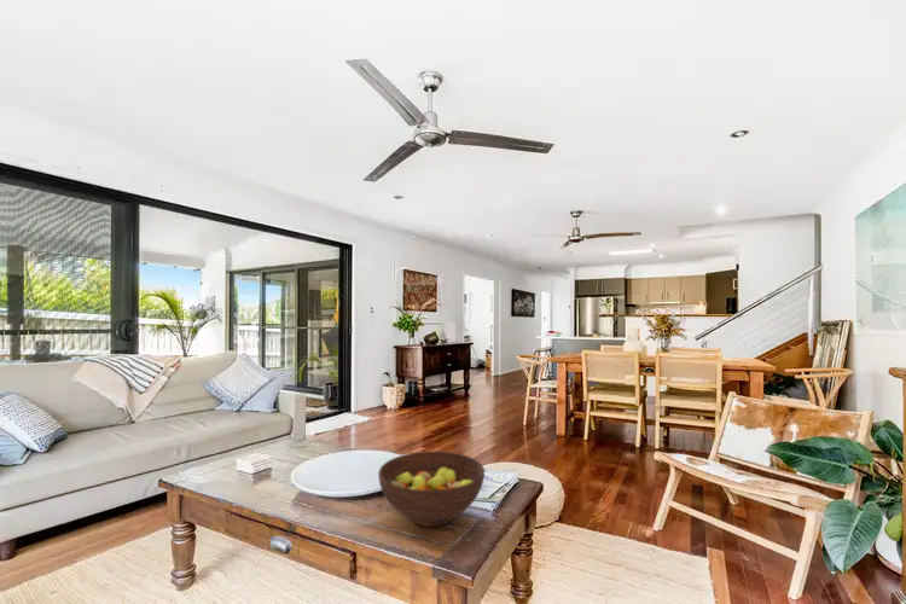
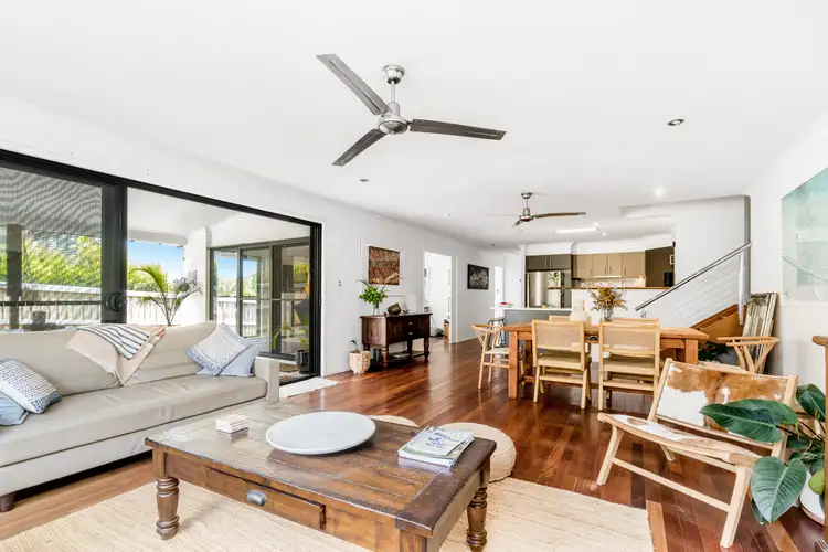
- fruit bowl [377,451,486,528]
